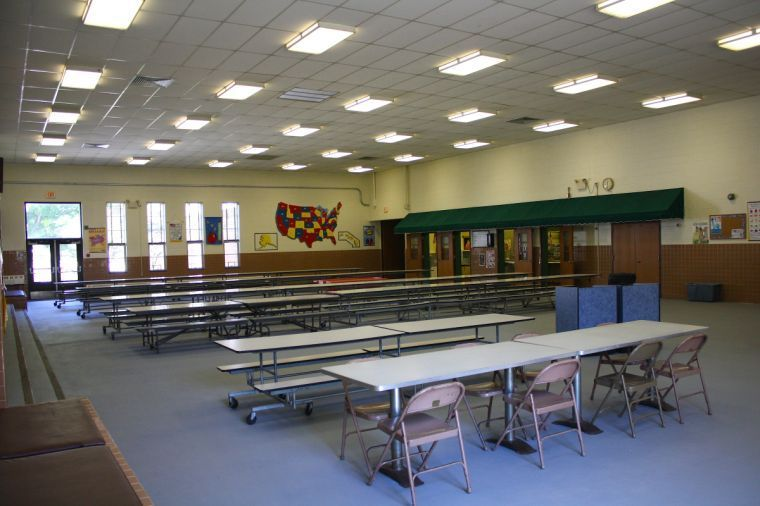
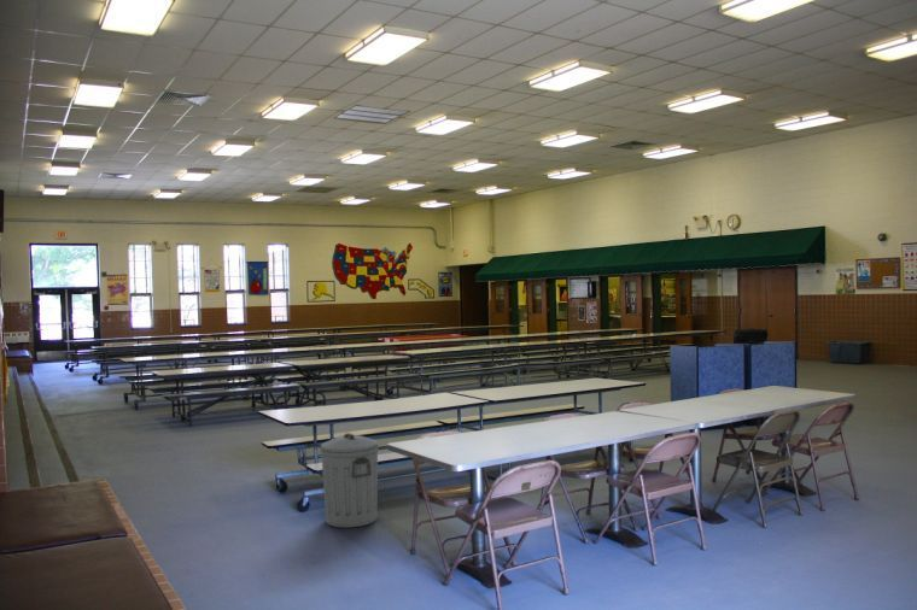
+ trash can [320,432,380,528]
